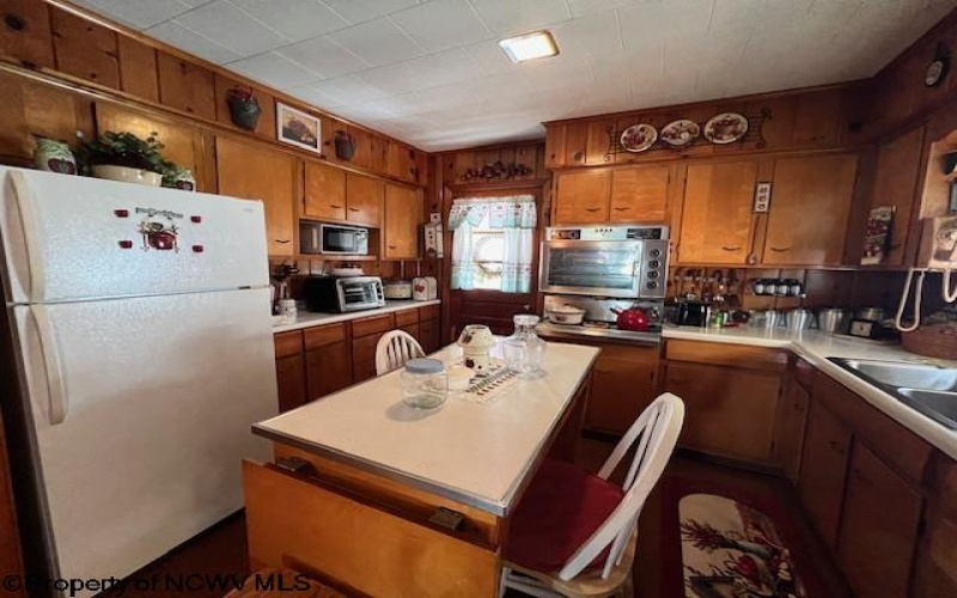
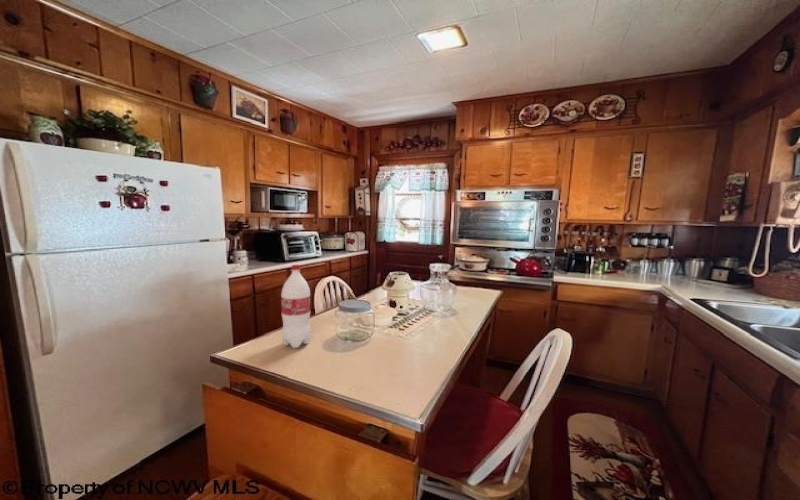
+ bottle [280,264,311,349]
